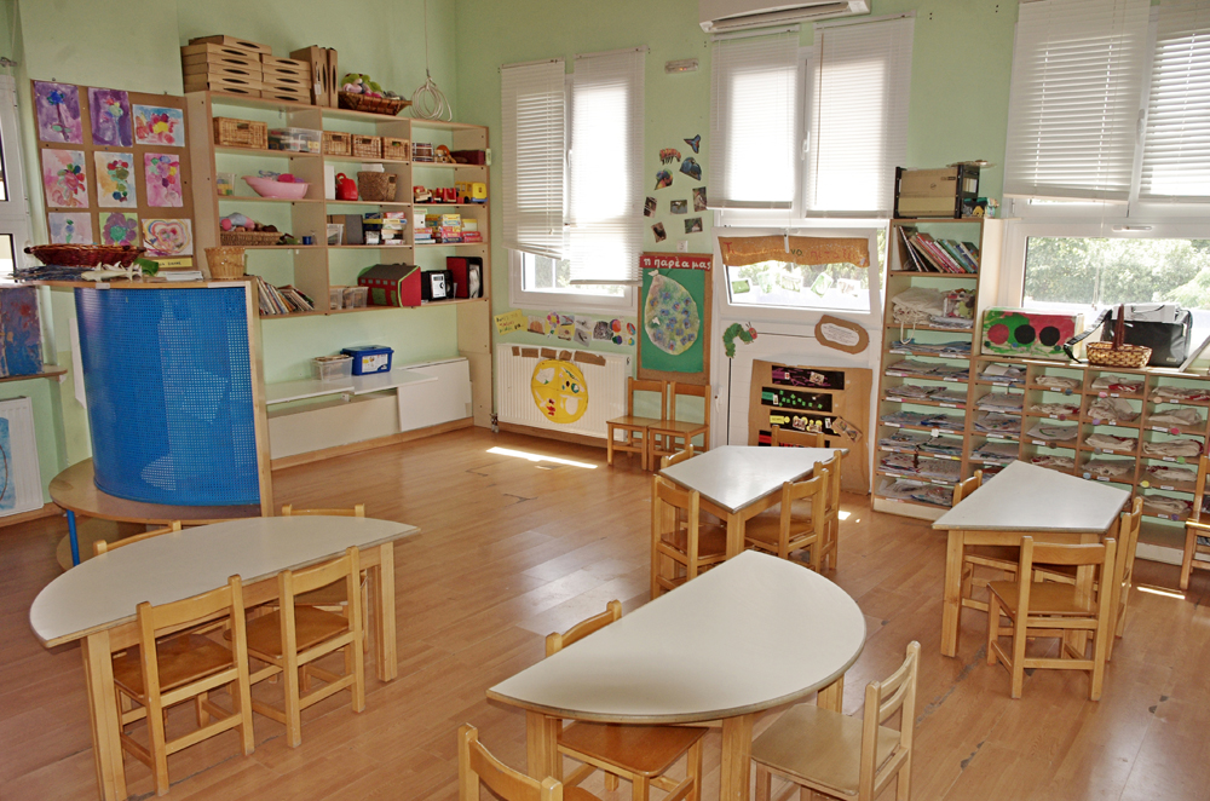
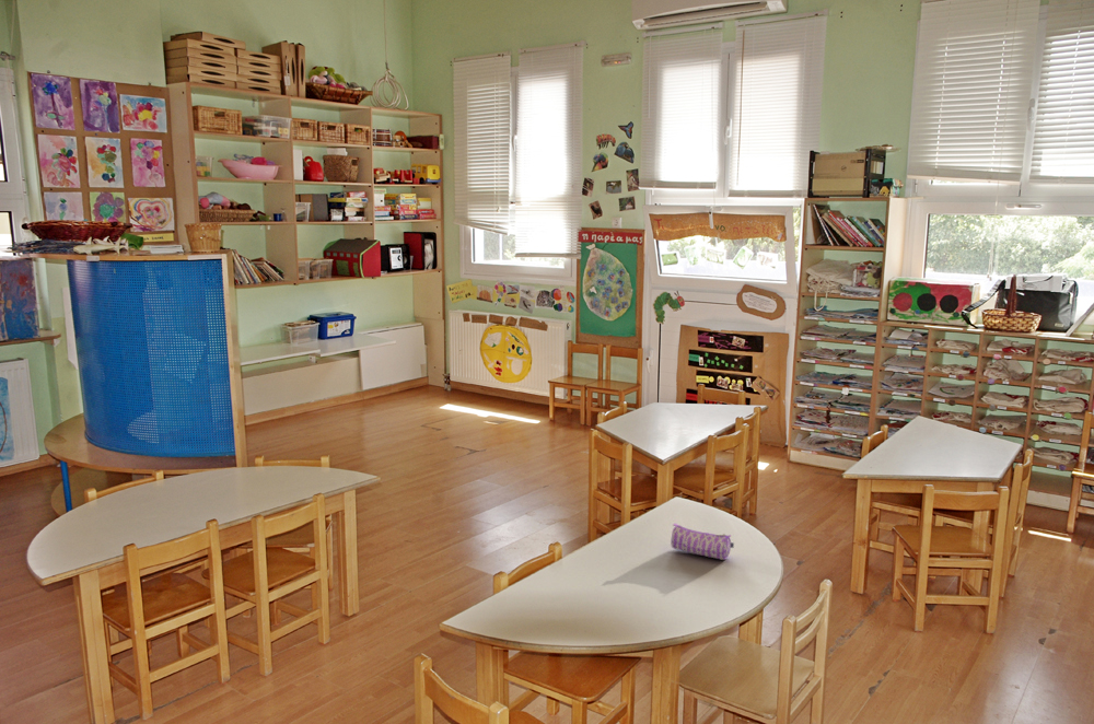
+ pencil case [670,523,735,561]
